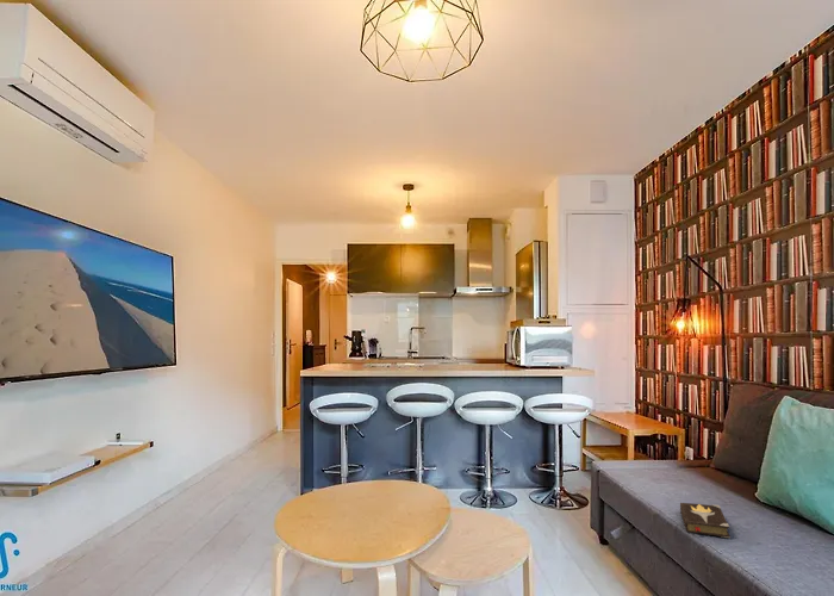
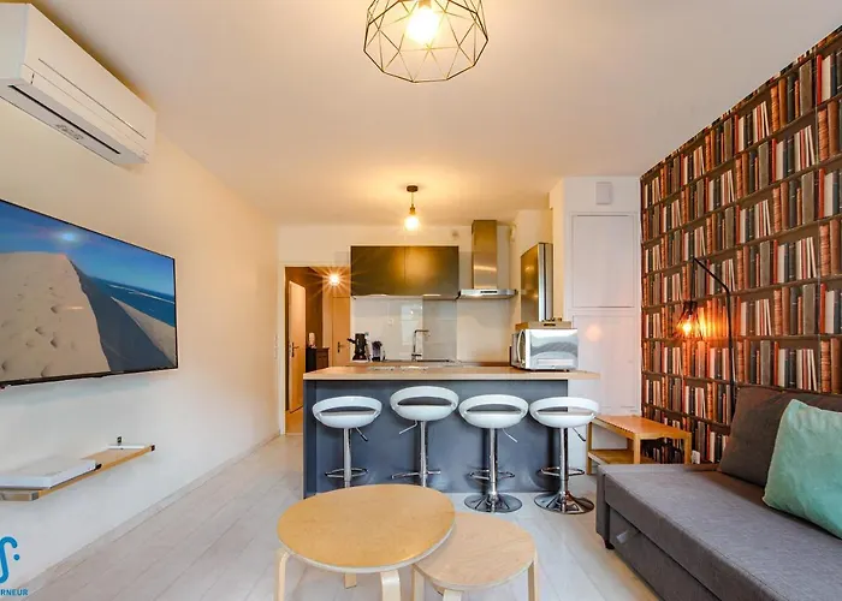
- hardback book [679,502,732,540]
